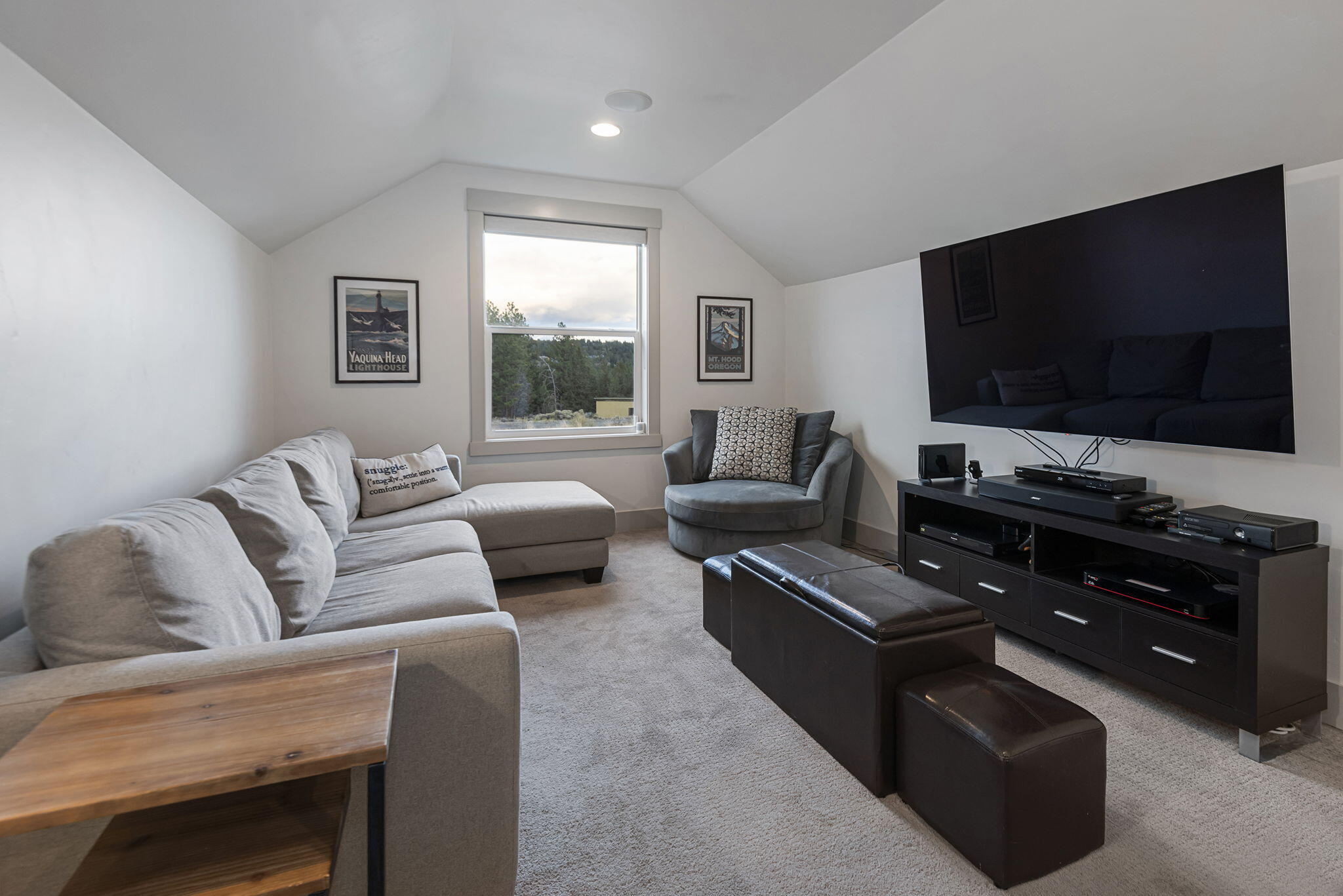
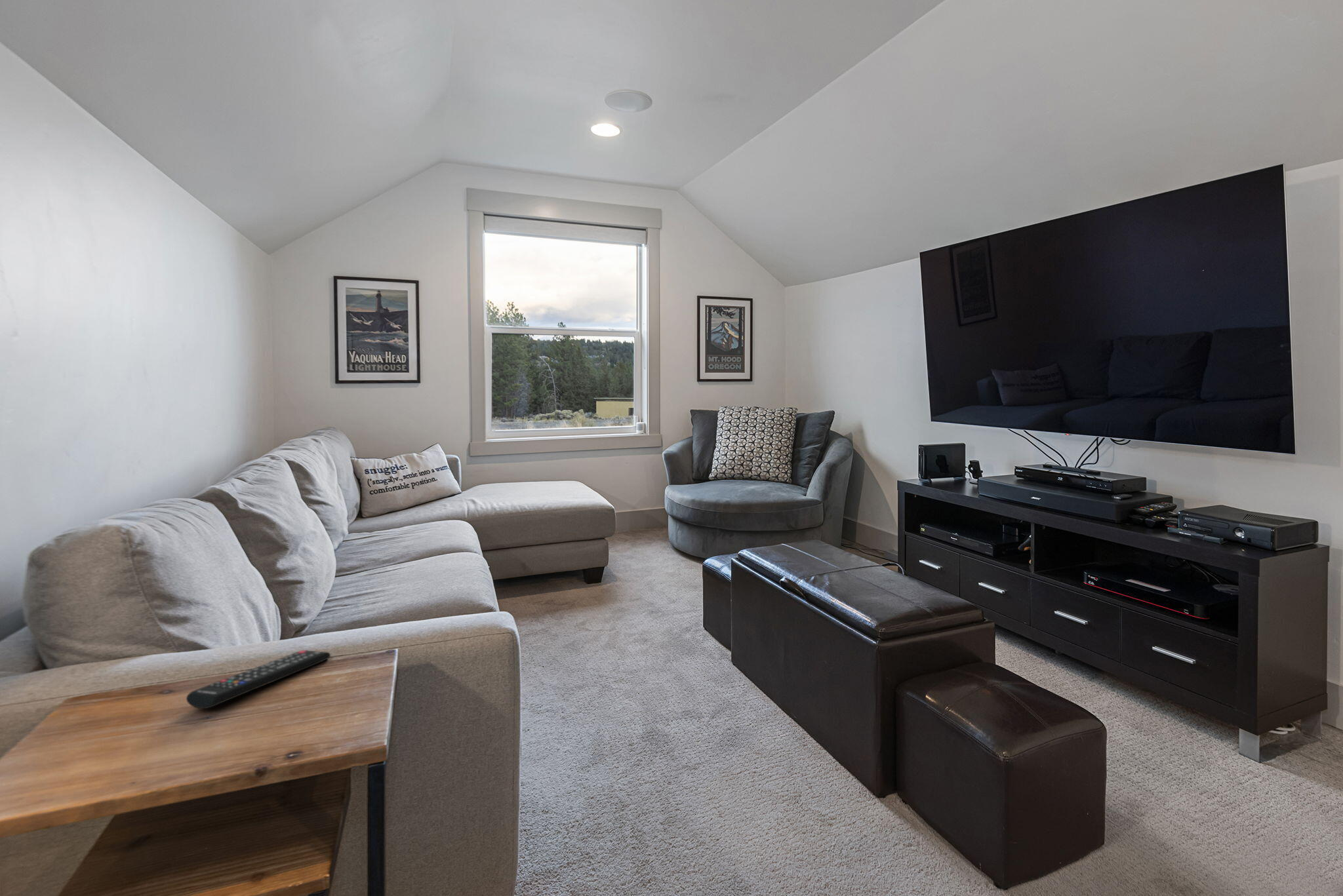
+ remote control [186,650,331,709]
